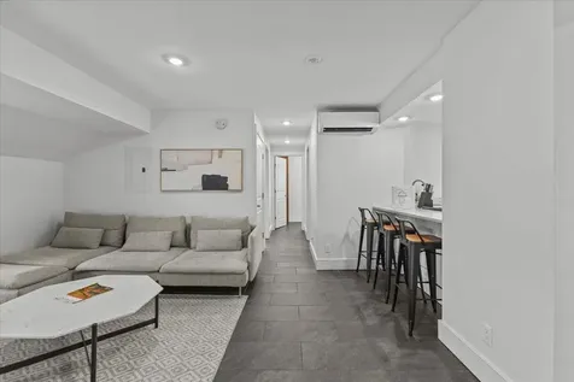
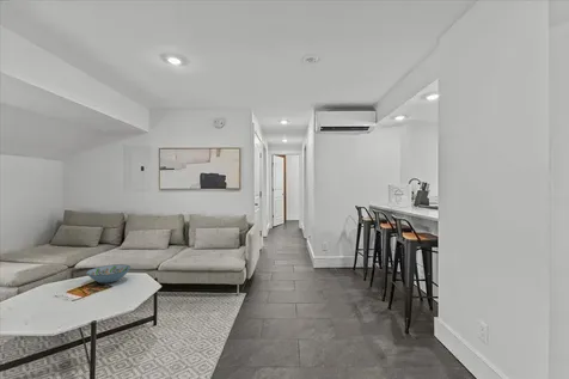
+ decorative bowl [85,263,131,285]
